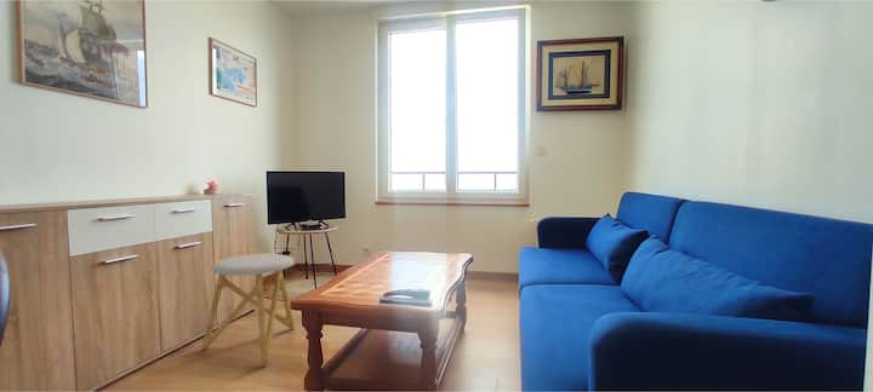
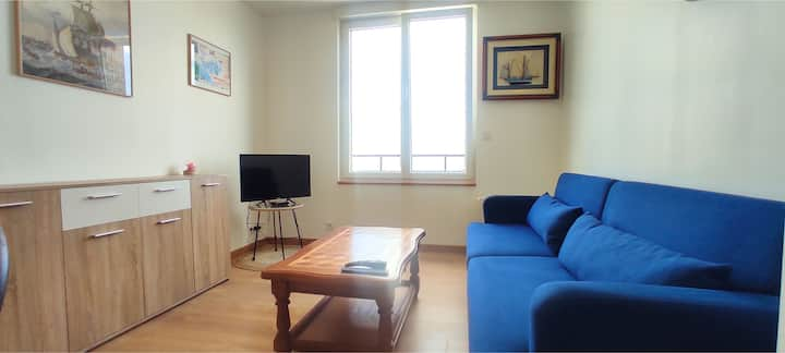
- stool [201,253,296,368]
